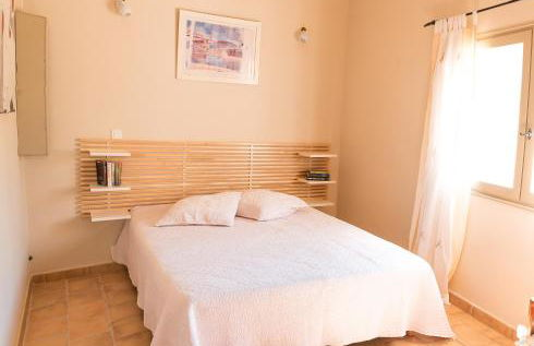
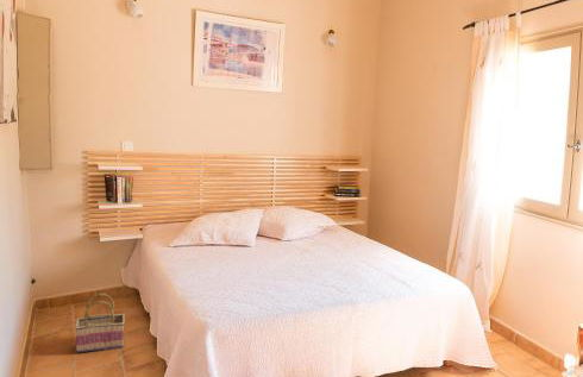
+ basket [74,293,125,353]
